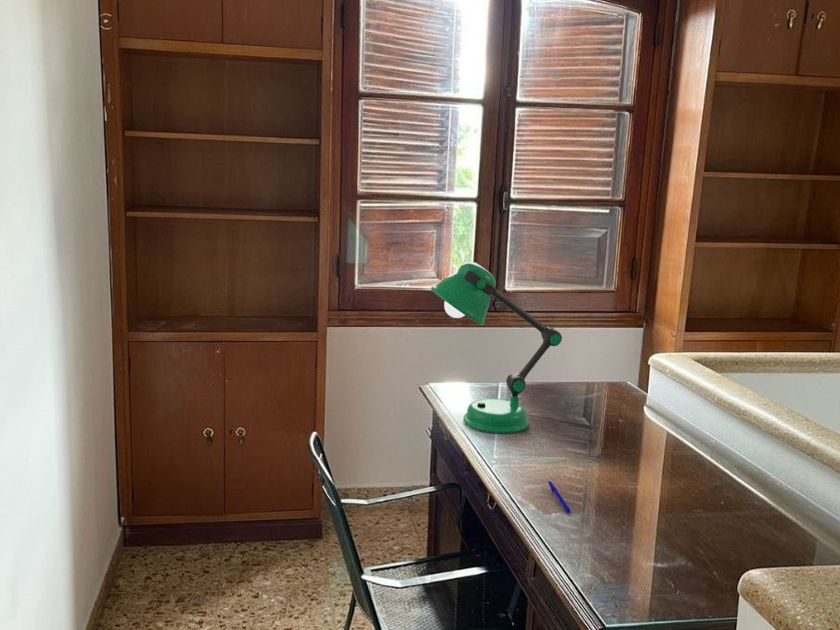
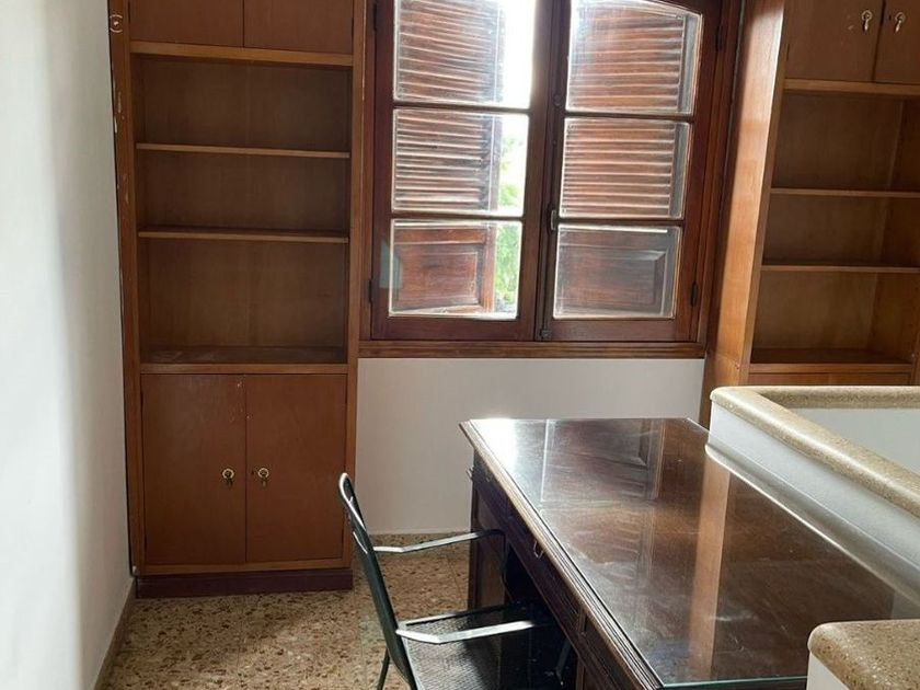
- pen [547,480,571,514]
- desk lamp [430,261,563,434]
